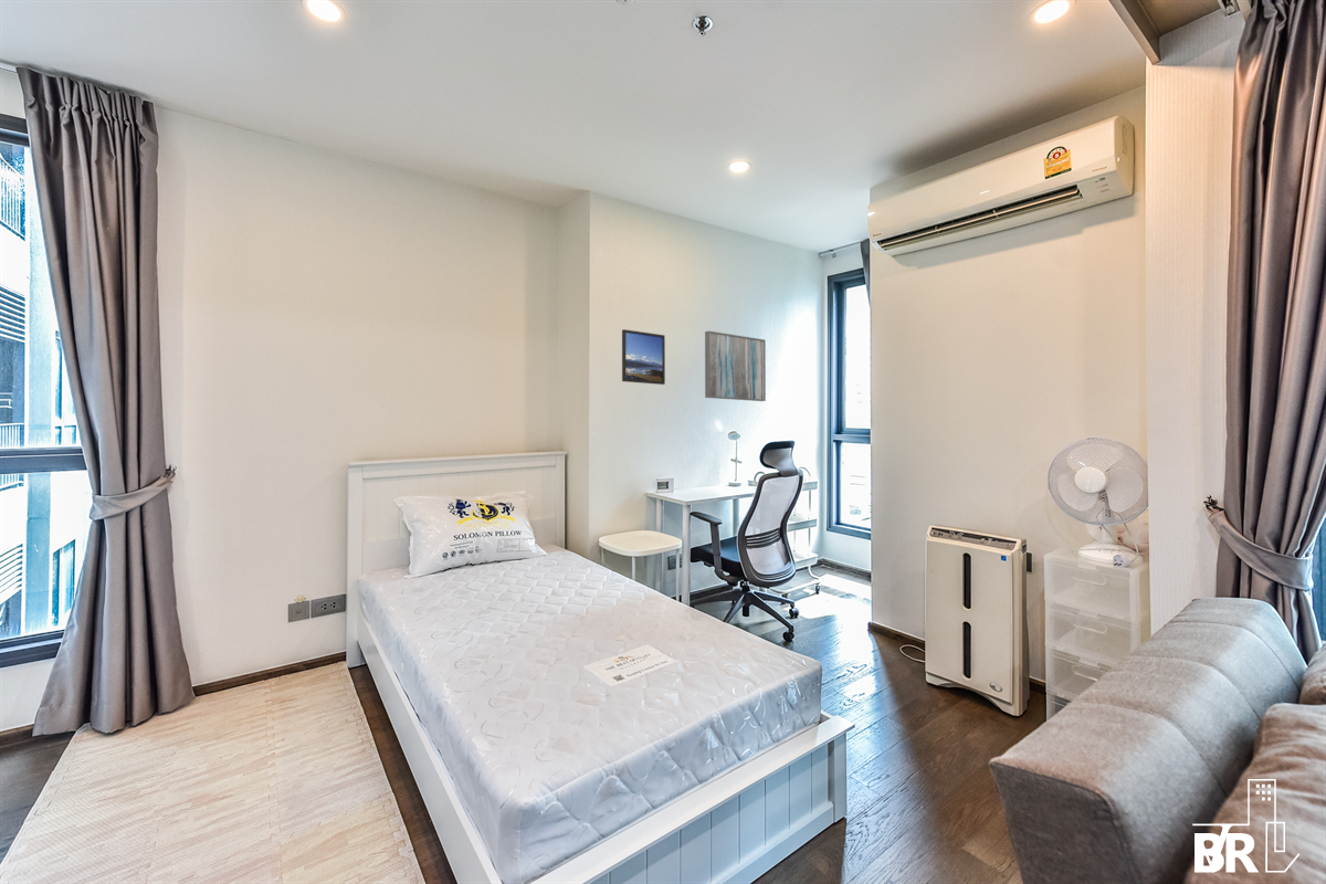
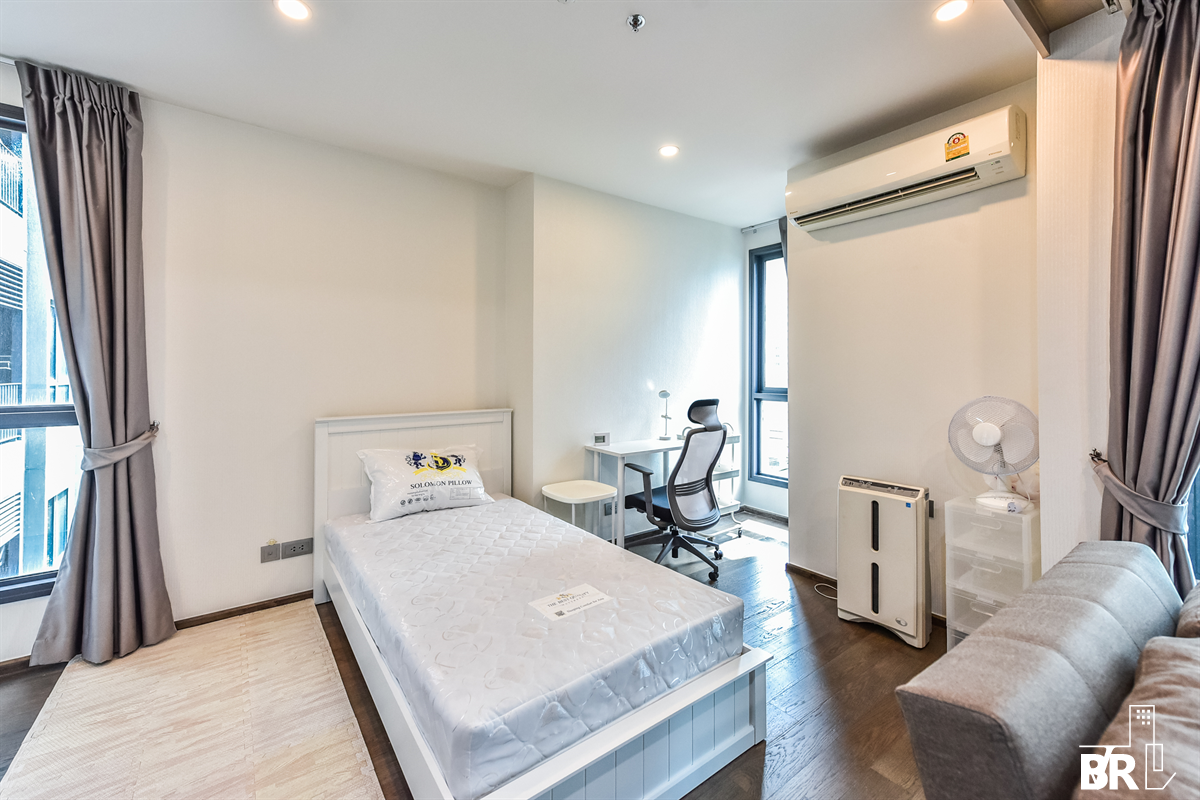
- wall art [704,330,767,402]
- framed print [621,328,666,386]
